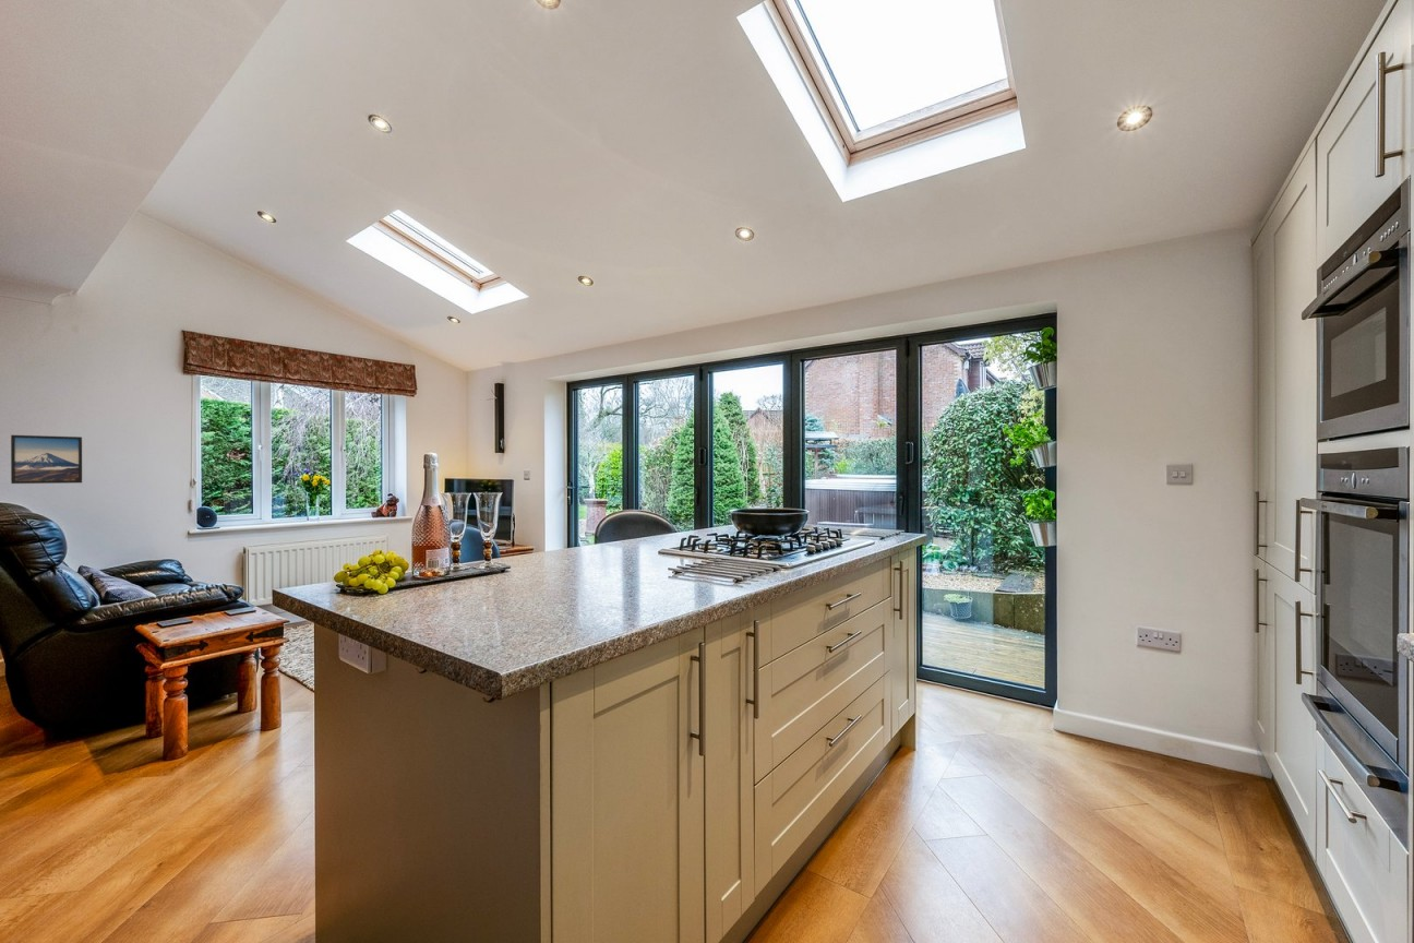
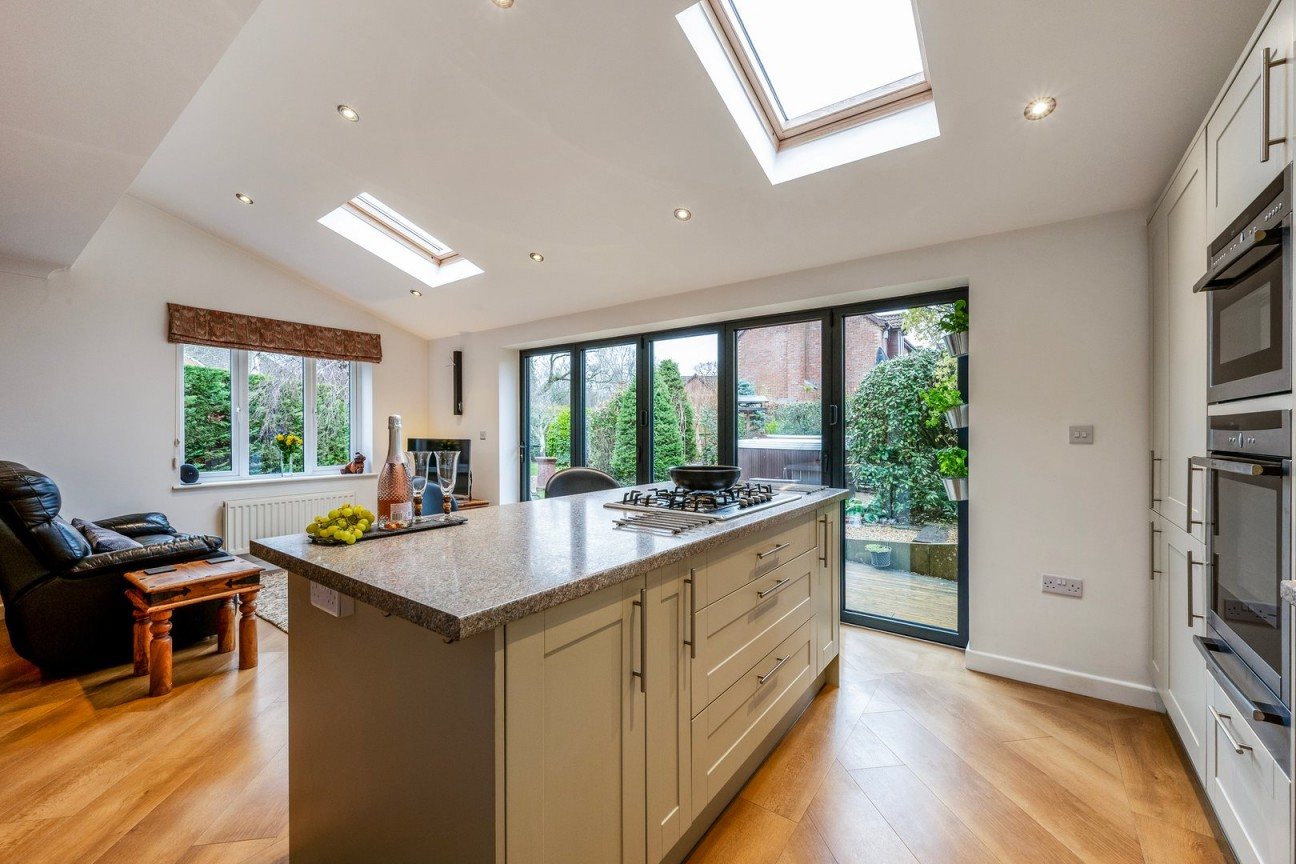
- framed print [10,434,83,485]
